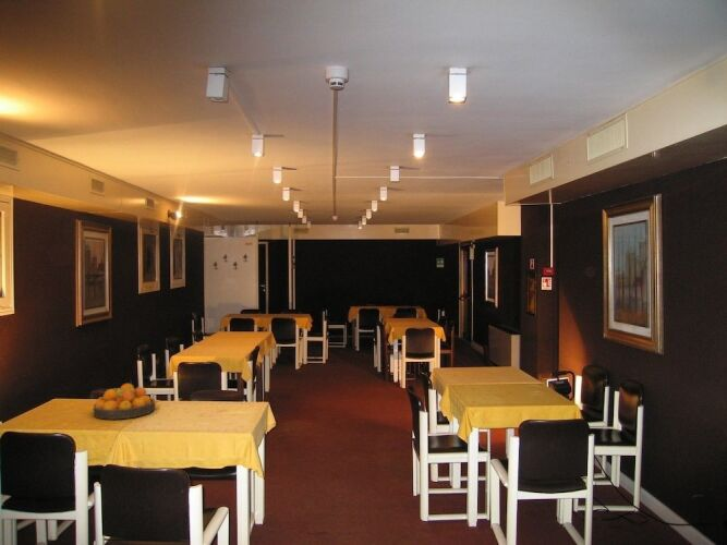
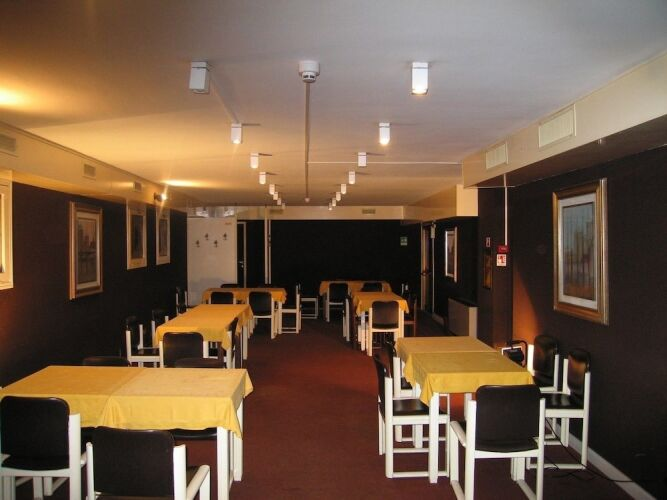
- fruit bowl [93,383,156,421]
